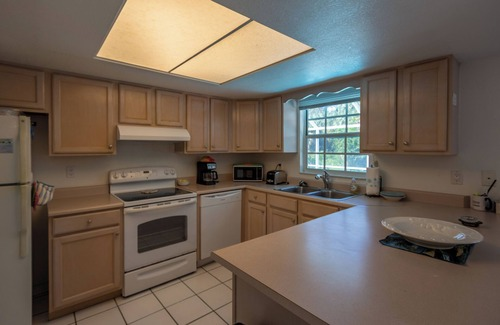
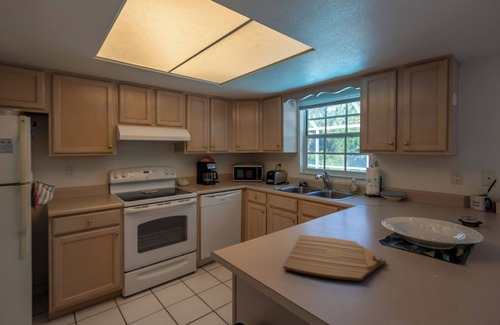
+ cutting board [282,234,387,282]
